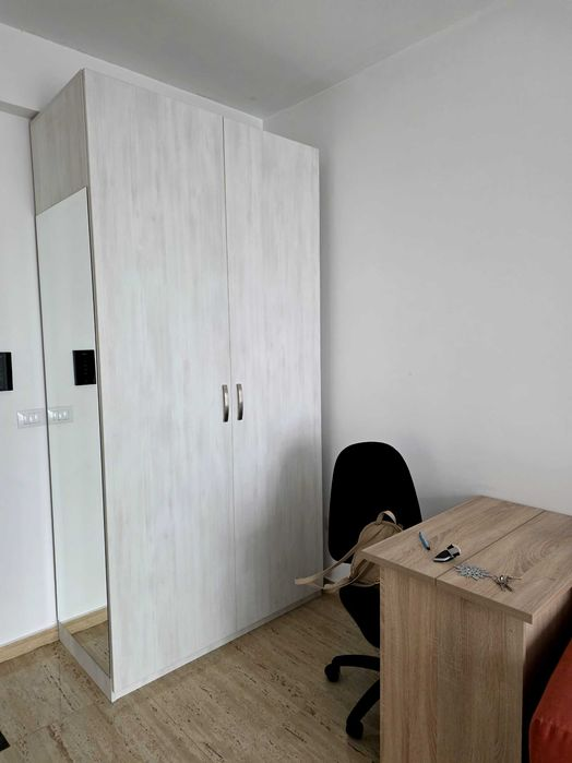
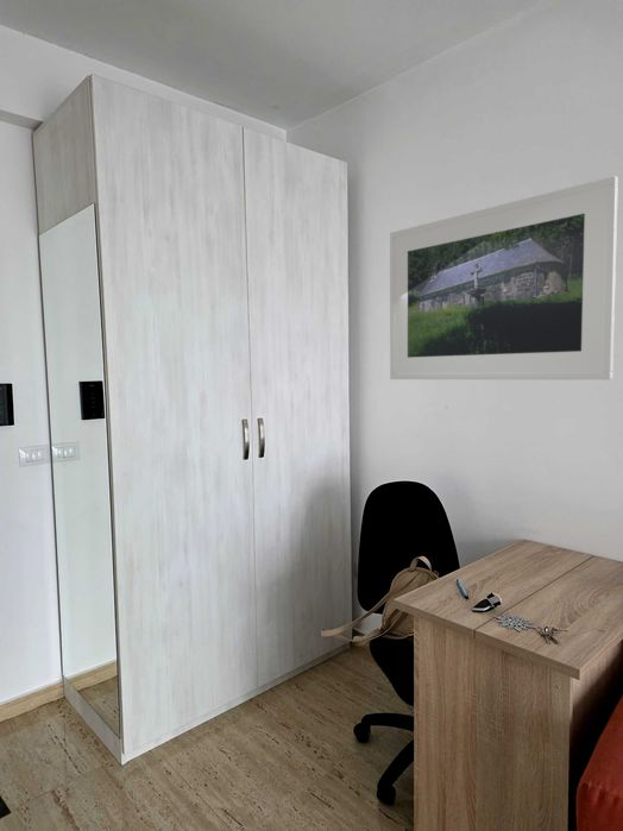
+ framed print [389,175,619,380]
